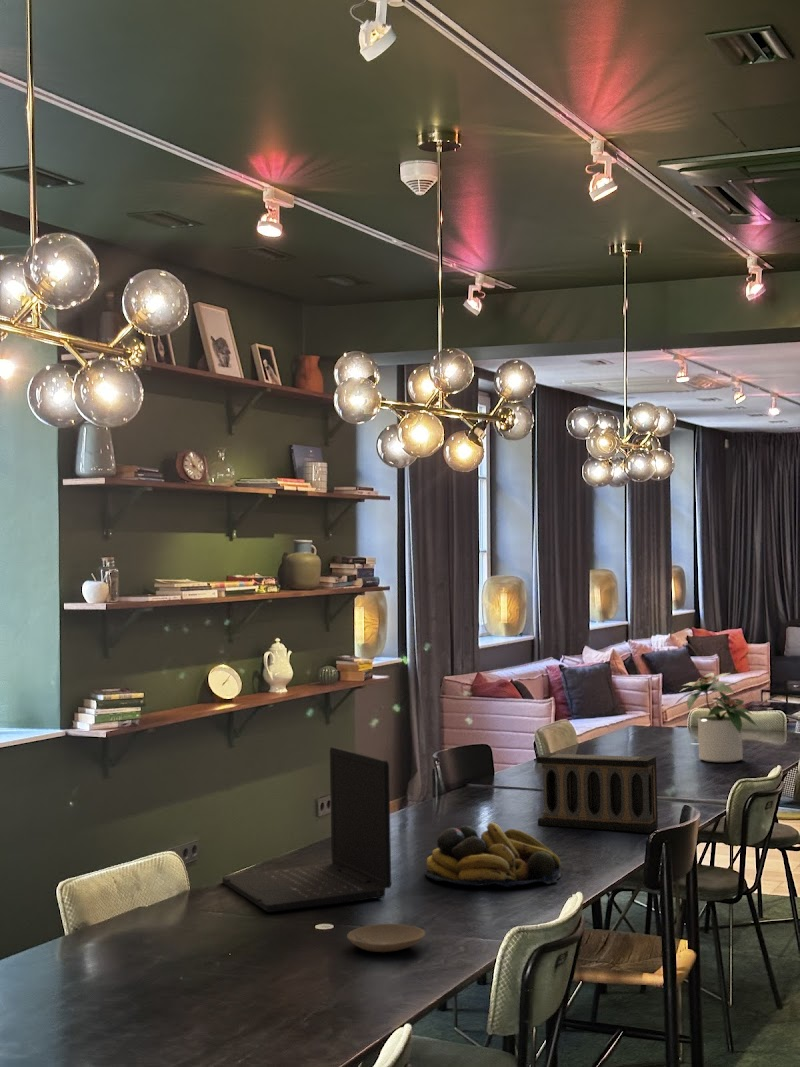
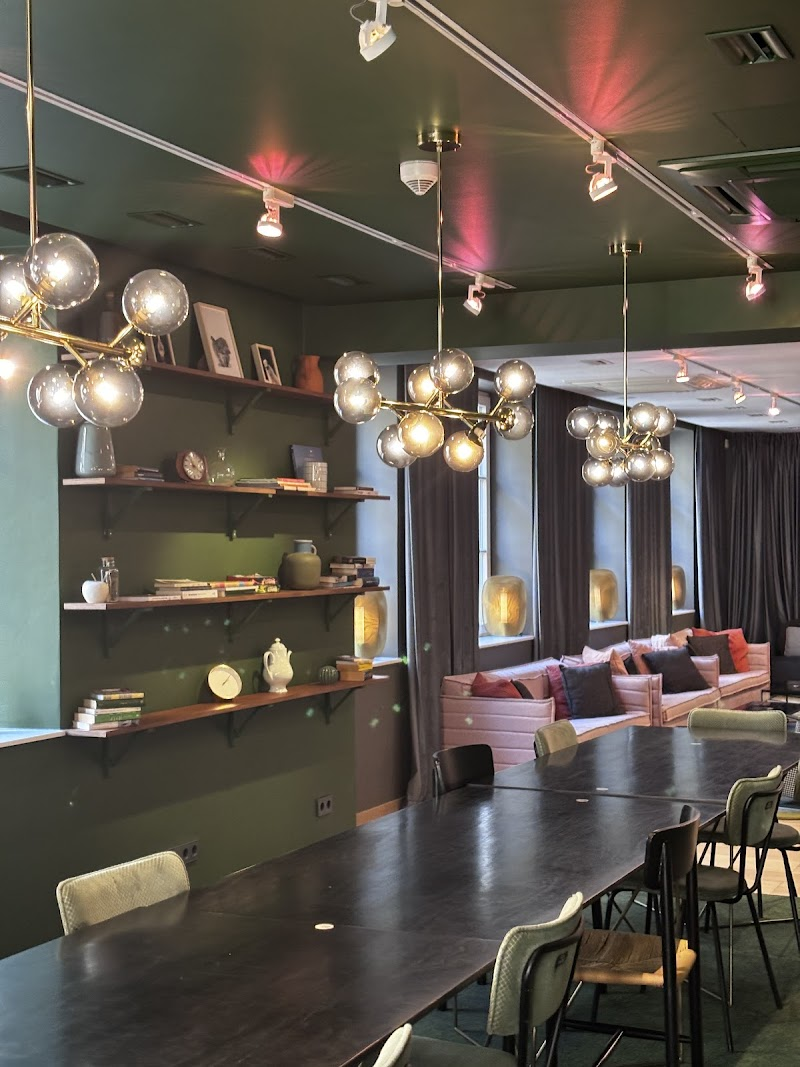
- laptop [221,746,392,913]
- potted plant [674,672,759,763]
- fruit bowl [424,821,562,888]
- speaker [535,752,659,834]
- plate [346,923,426,953]
